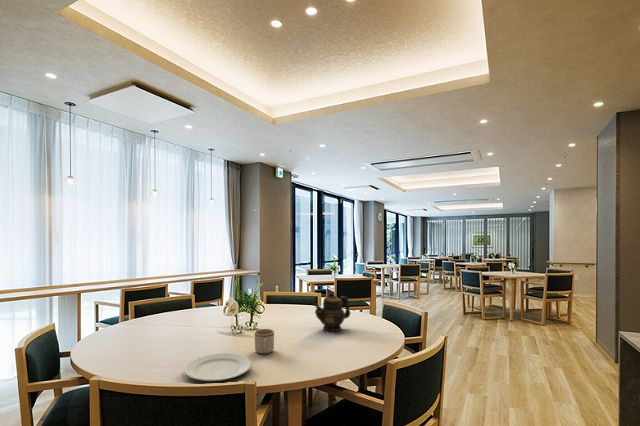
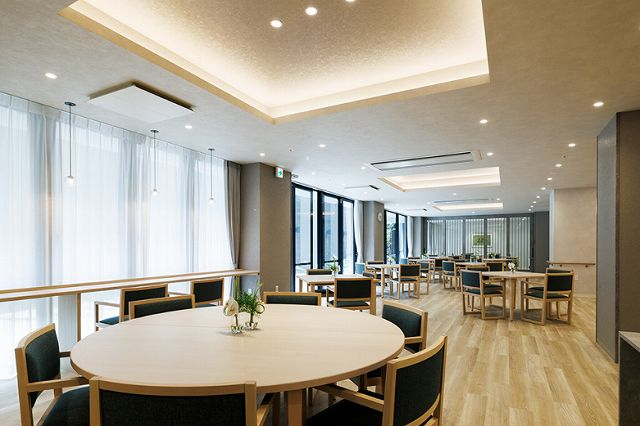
- teapot [312,290,351,333]
- mug [254,328,275,355]
- chinaware [183,352,252,382]
